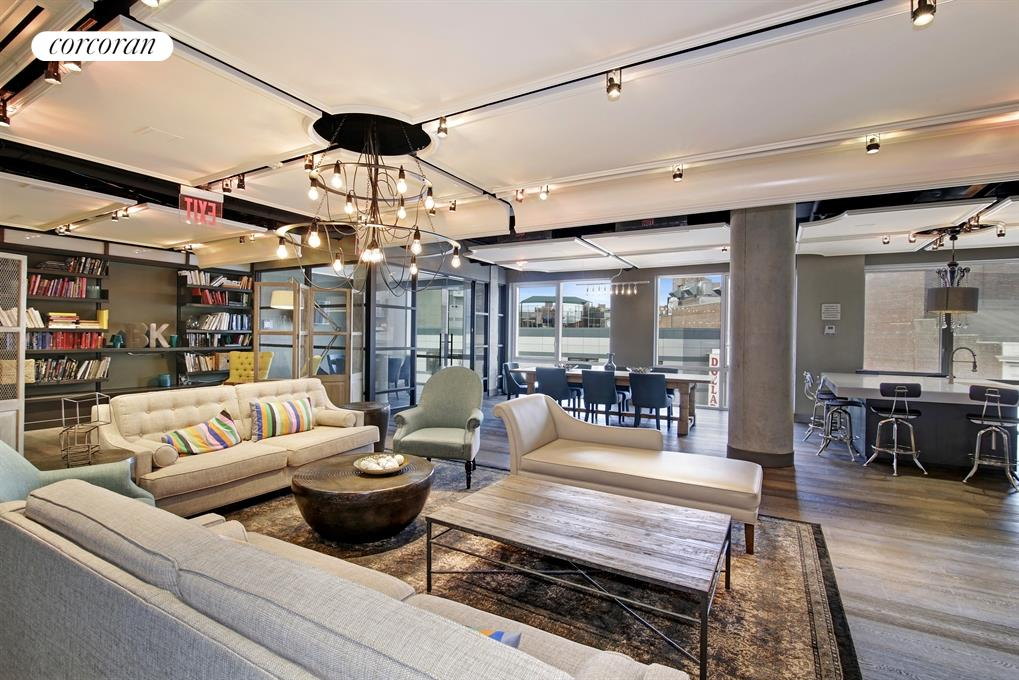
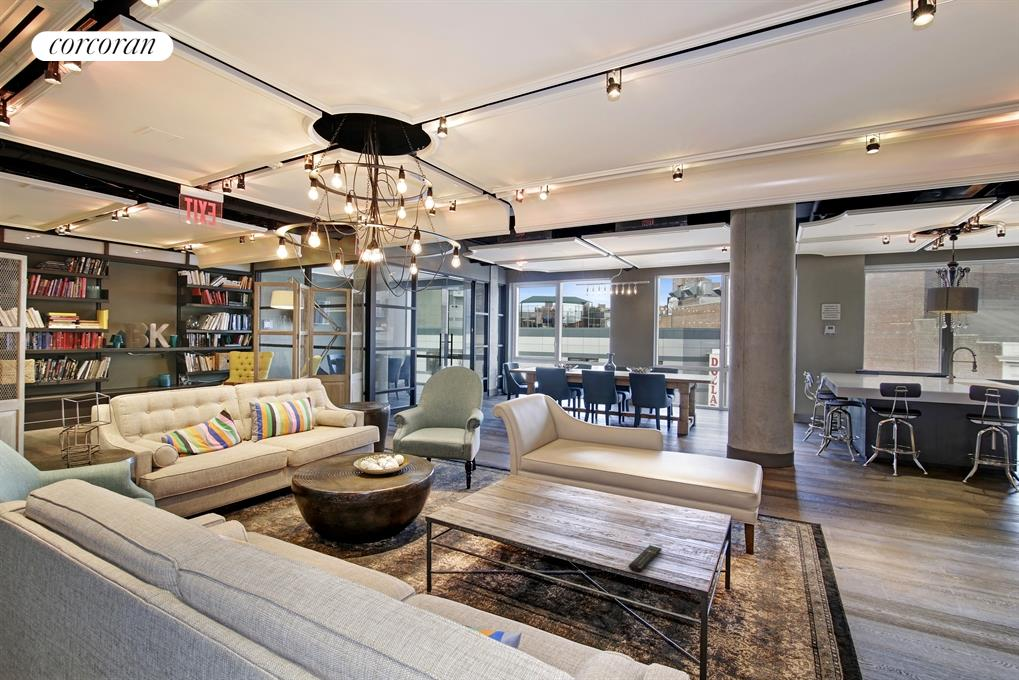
+ remote control [628,544,663,573]
